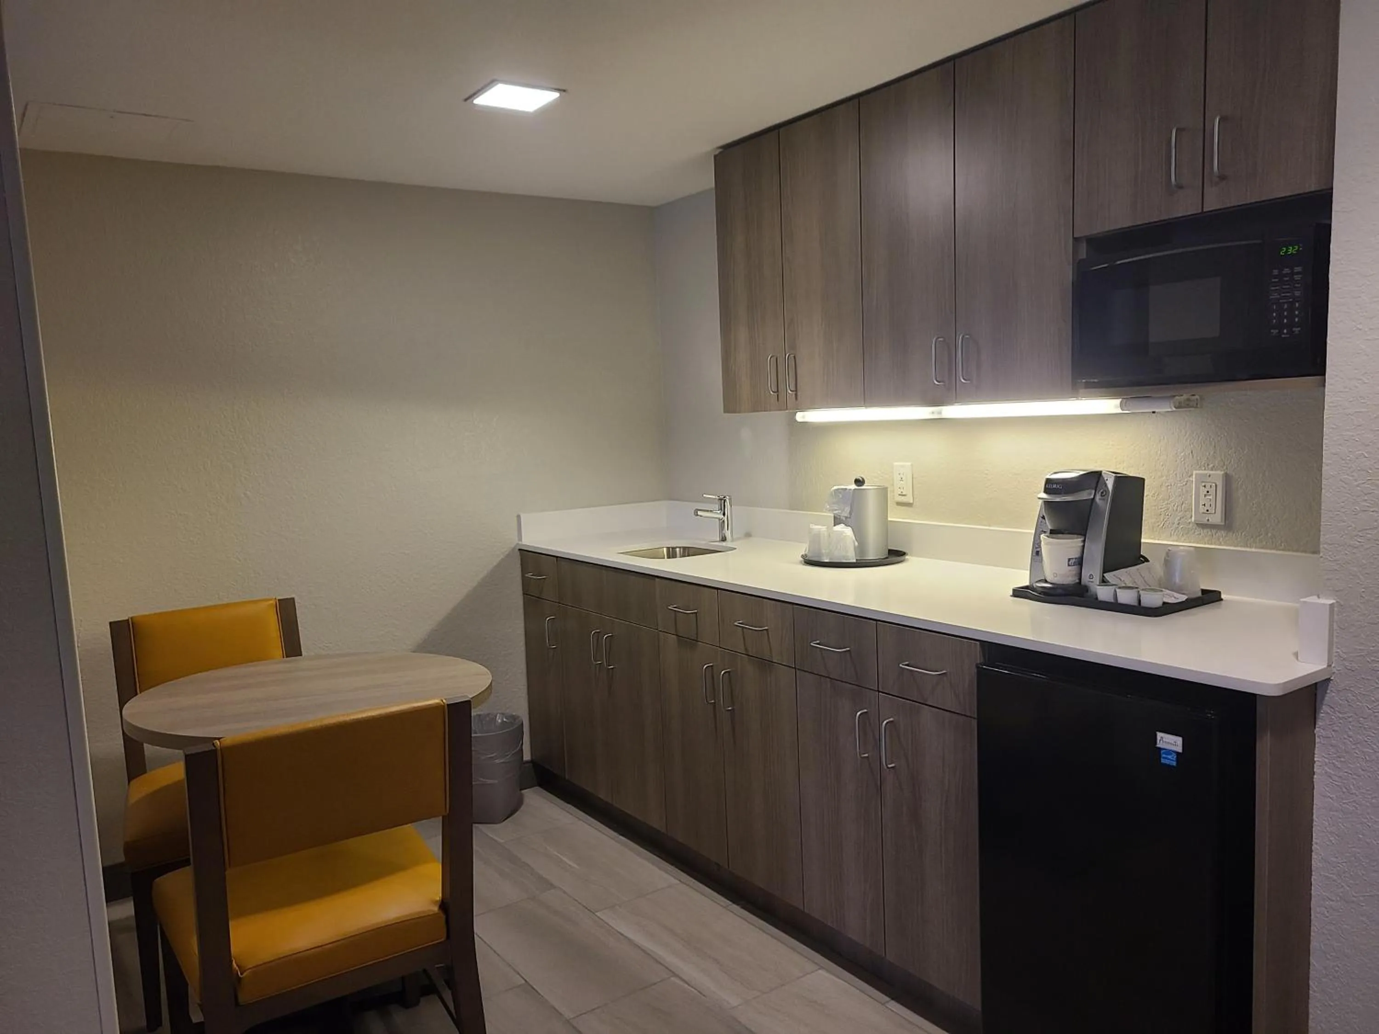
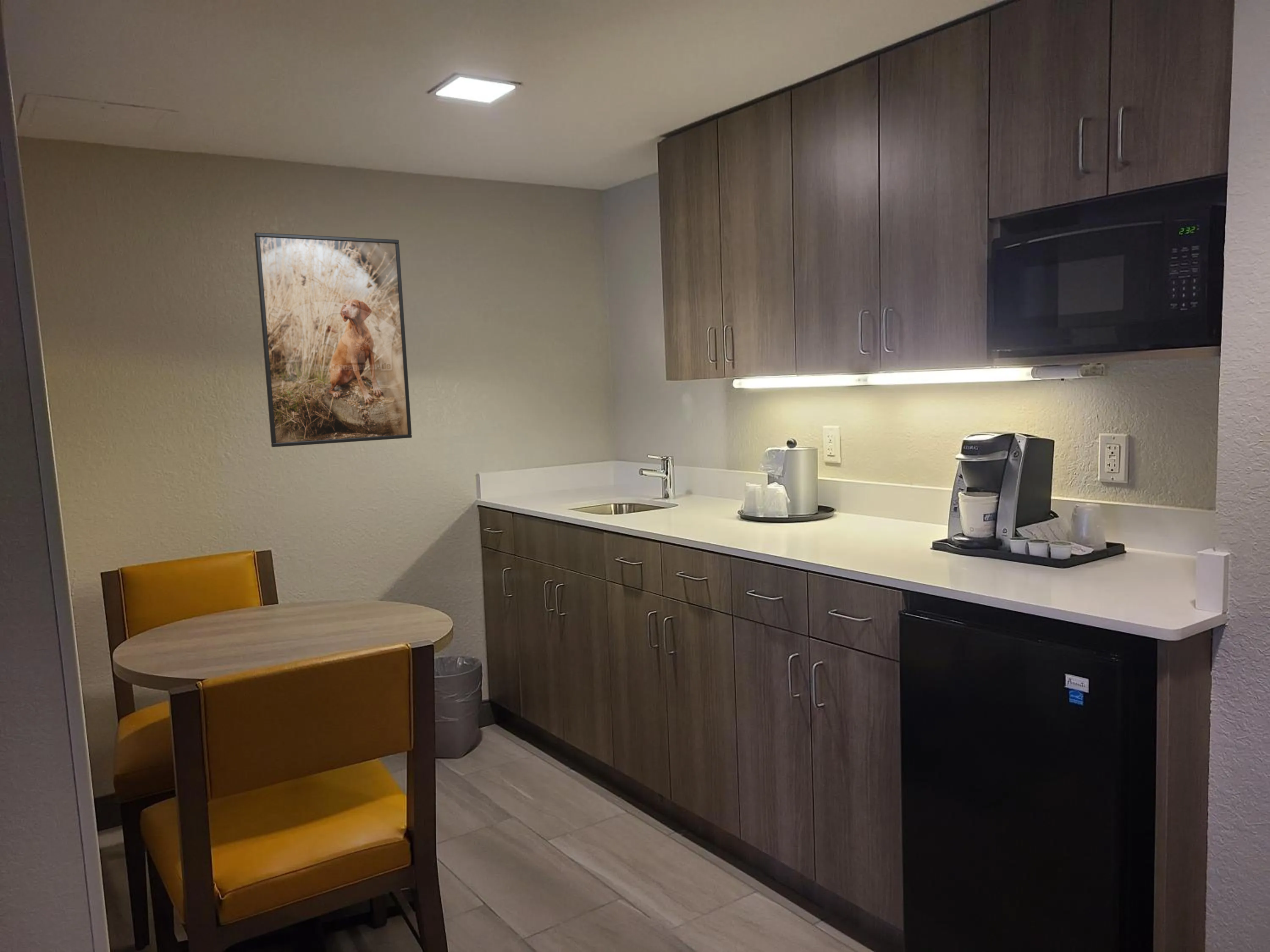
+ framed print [254,232,412,448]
